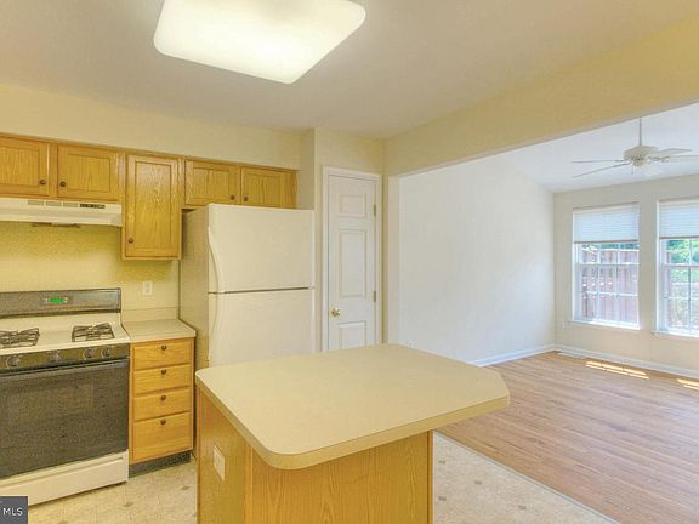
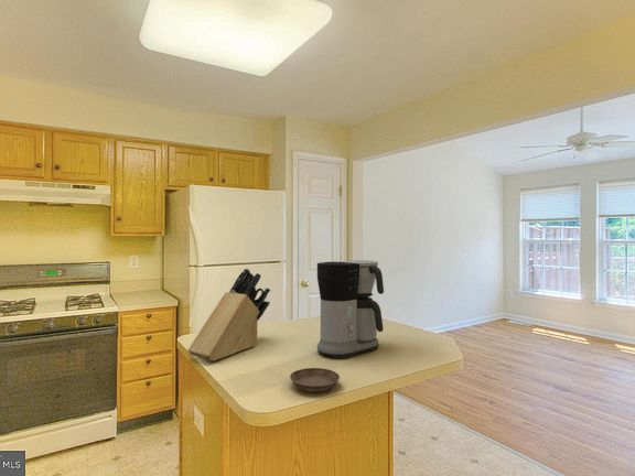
+ coffee maker [316,259,385,359]
+ knife block [186,267,271,363]
+ saucer [289,367,341,392]
